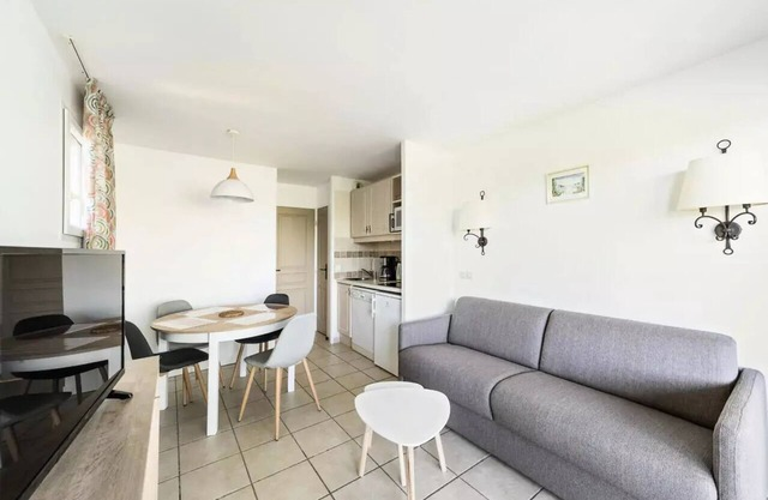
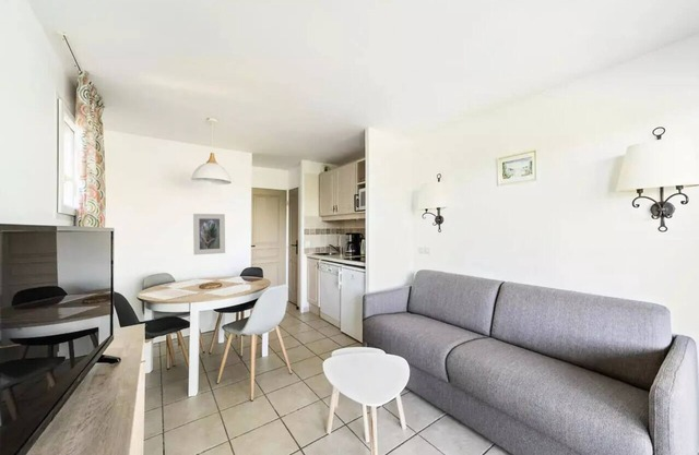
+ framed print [192,213,226,256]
